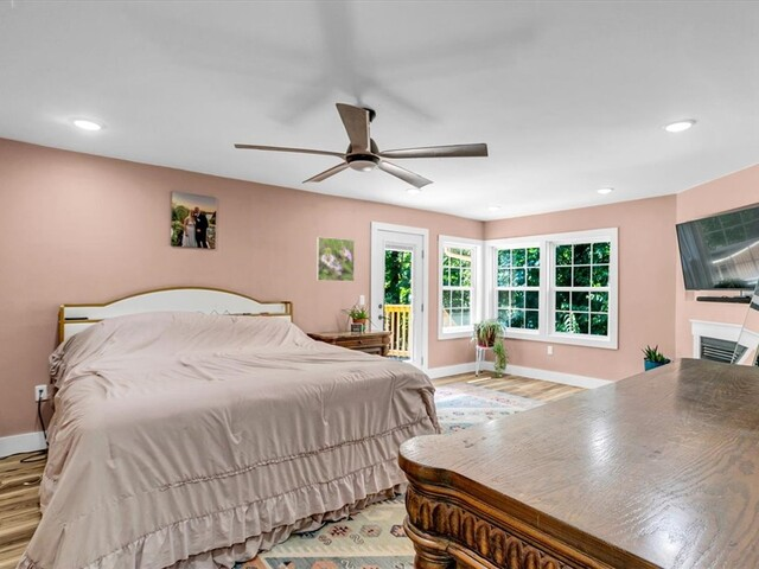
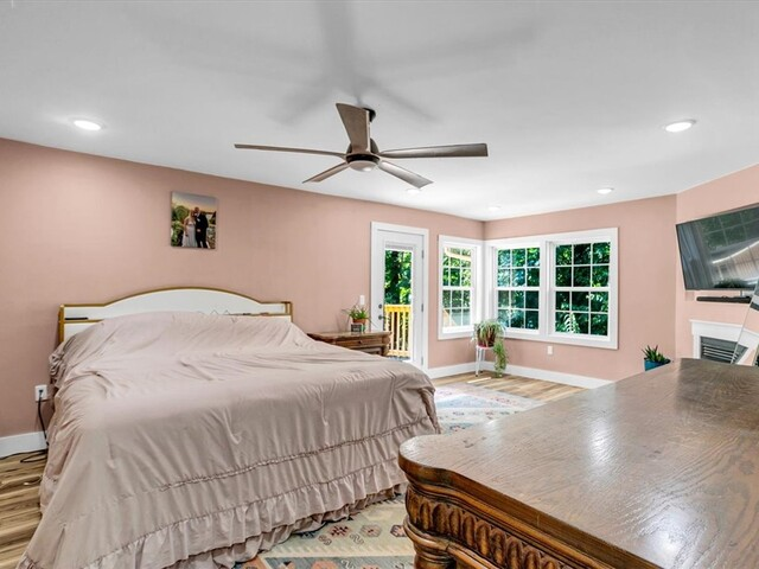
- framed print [315,236,356,282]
